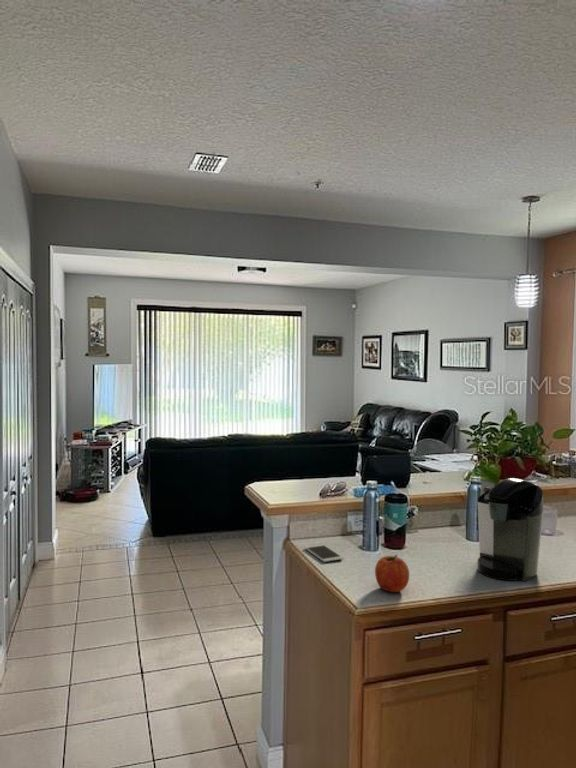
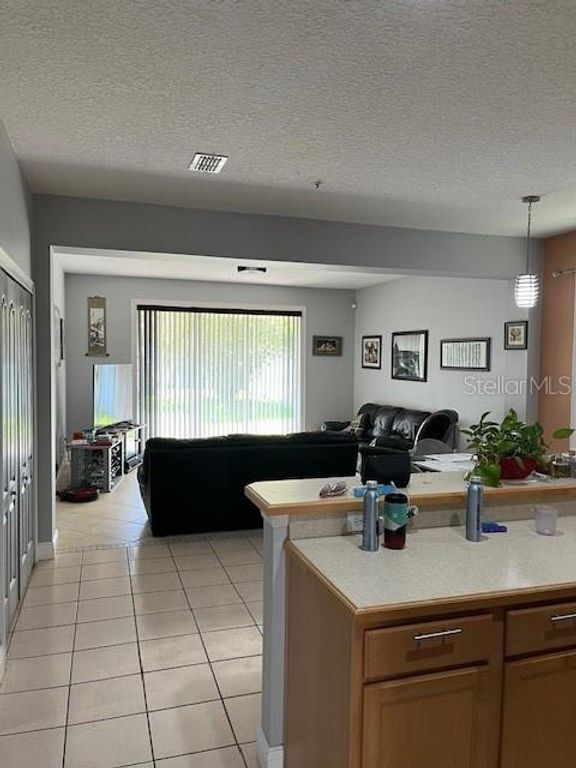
- coffee maker [476,477,544,582]
- fruit [374,554,410,593]
- smartphone [304,543,344,563]
